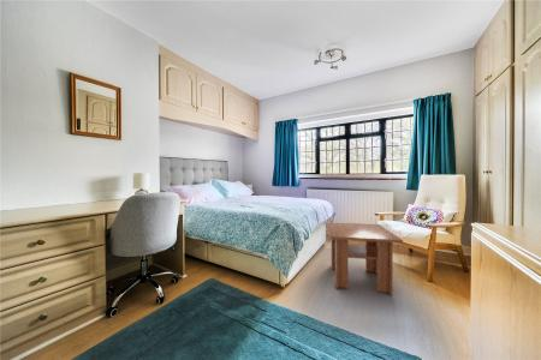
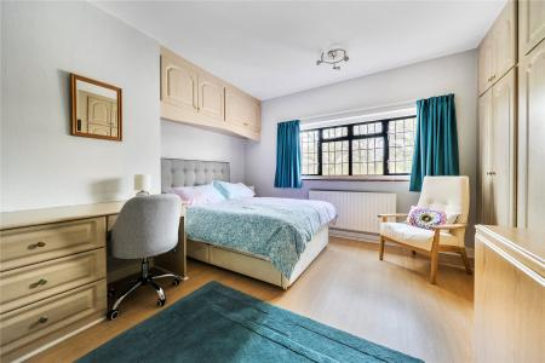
- coffee table [325,221,404,295]
